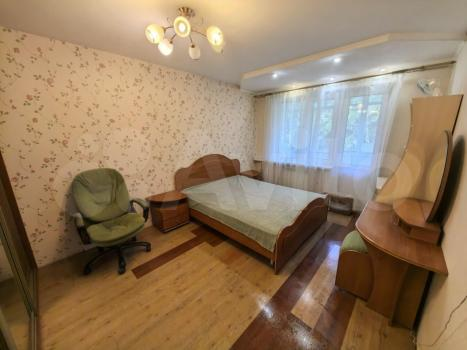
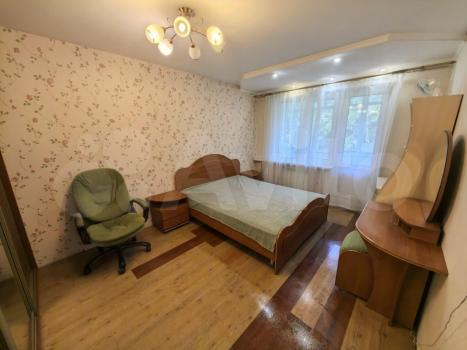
- storage bin [322,191,355,216]
